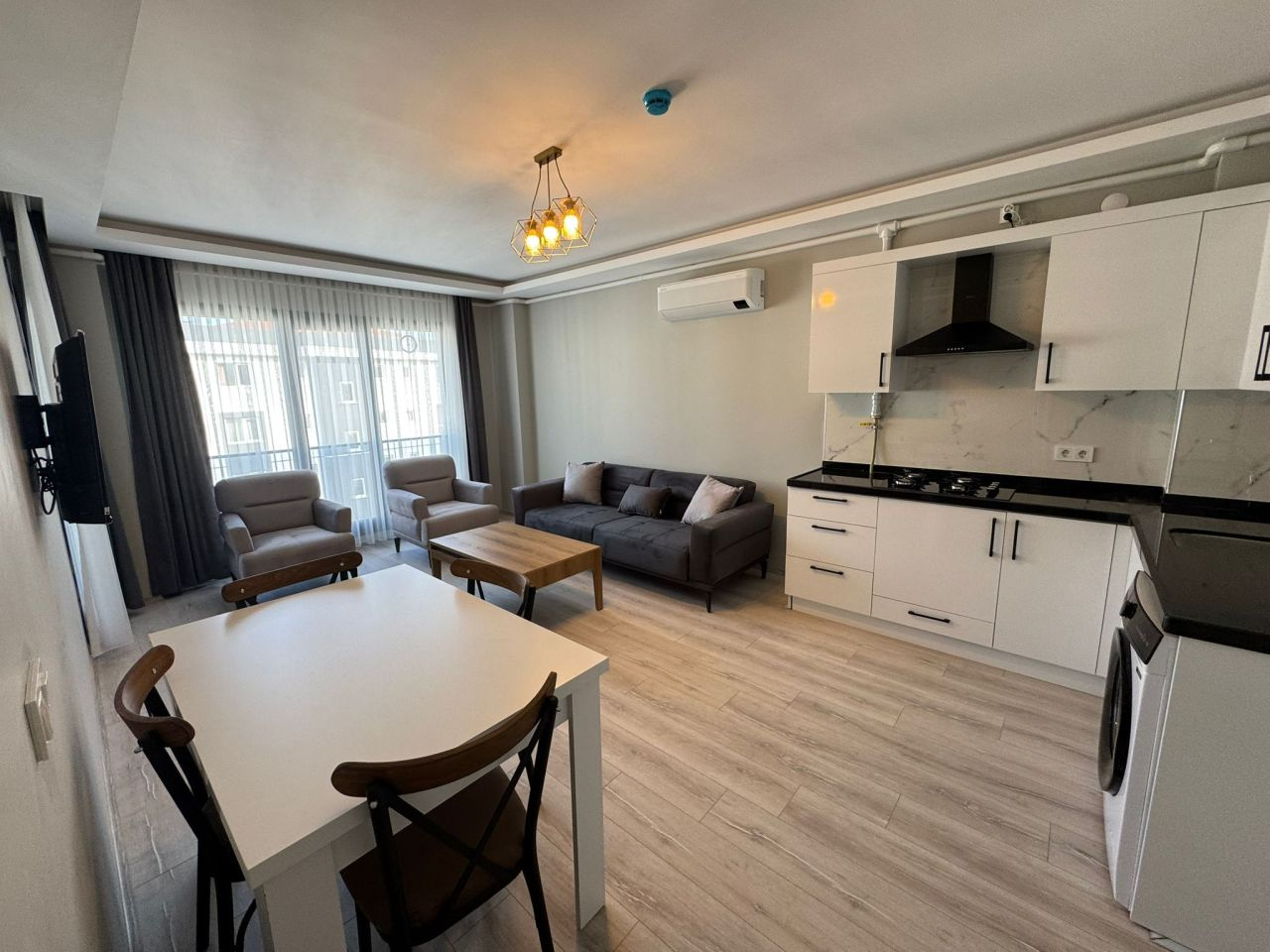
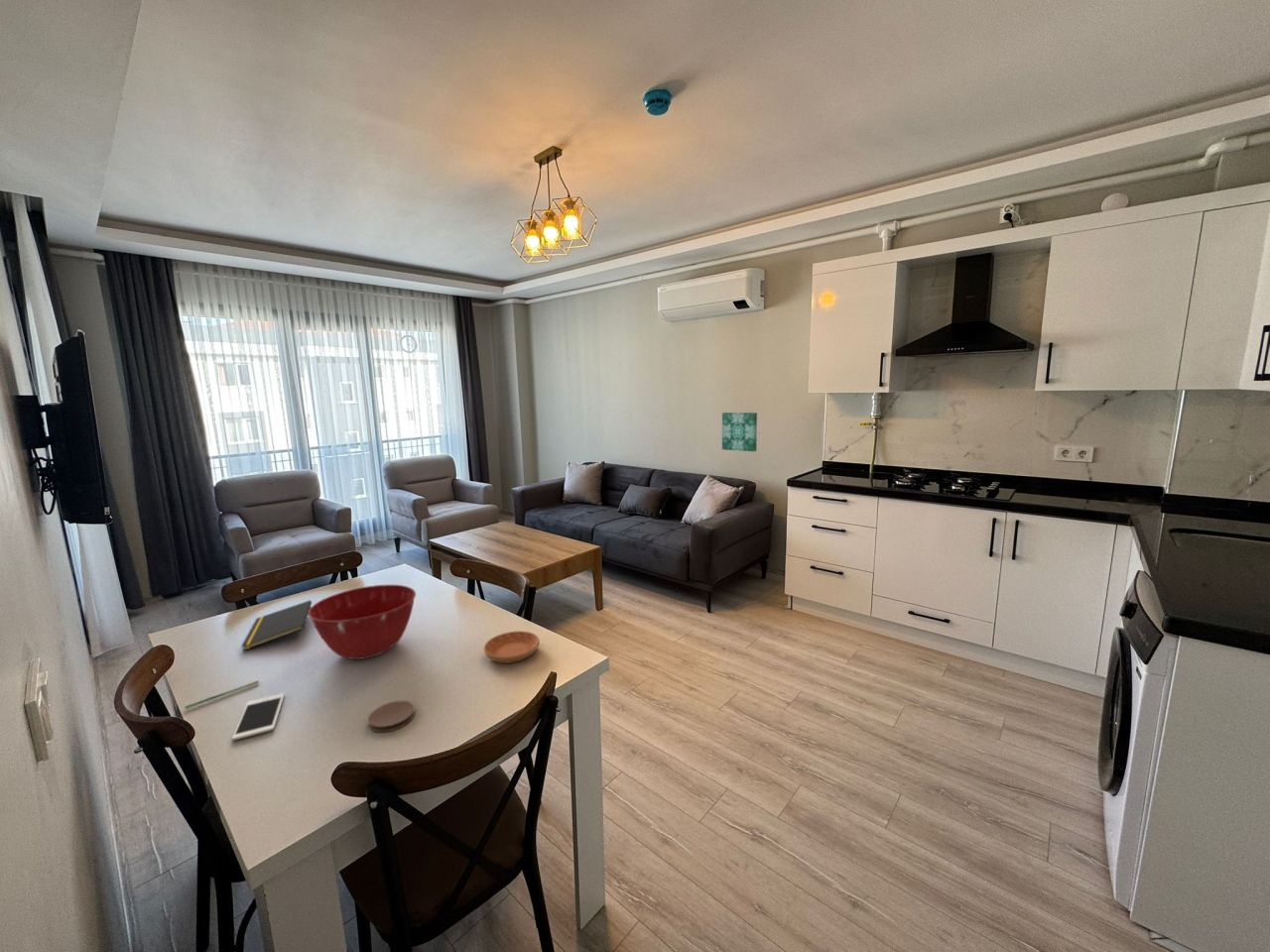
+ saucer [483,630,541,664]
+ notepad [240,599,313,652]
+ coaster [367,700,416,733]
+ cell phone [231,692,286,742]
+ pen [184,679,260,710]
+ wall art [721,412,758,452]
+ mixing bowl [308,584,417,660]
